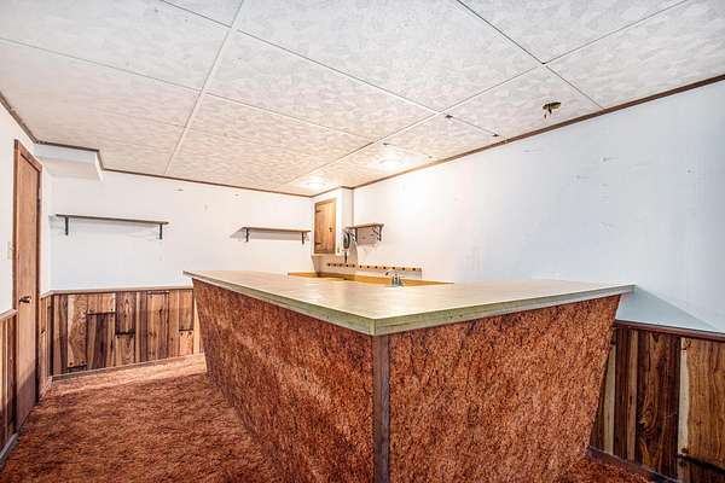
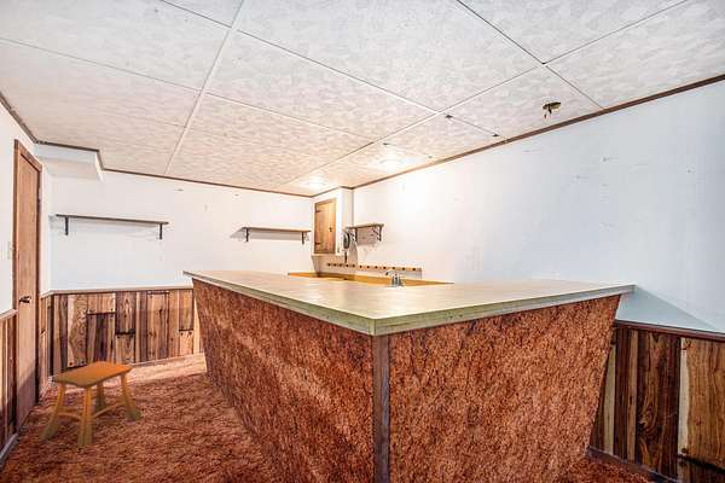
+ stool [37,360,144,448]
